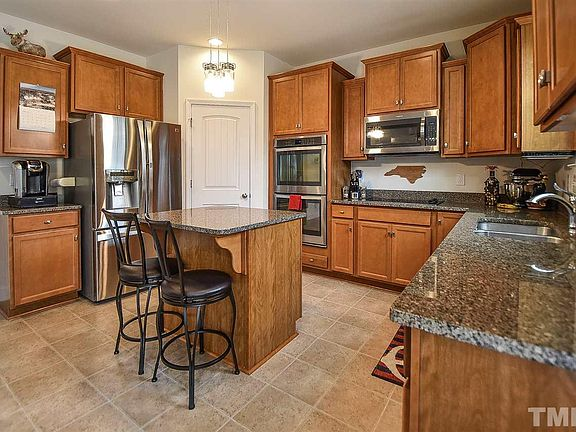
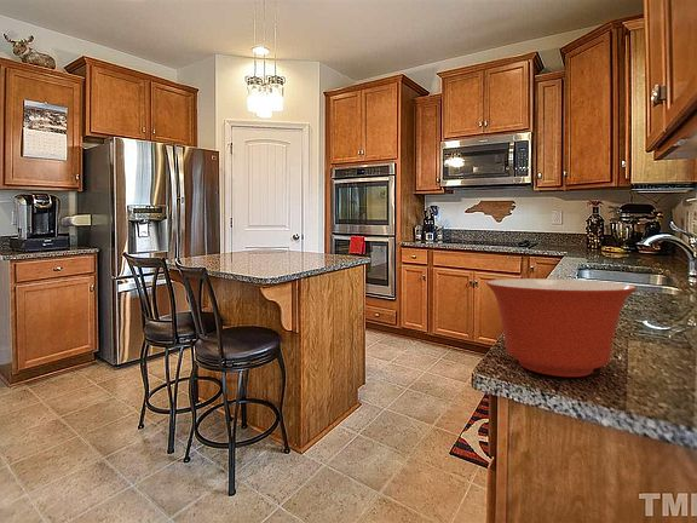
+ mixing bowl [485,277,638,378]
